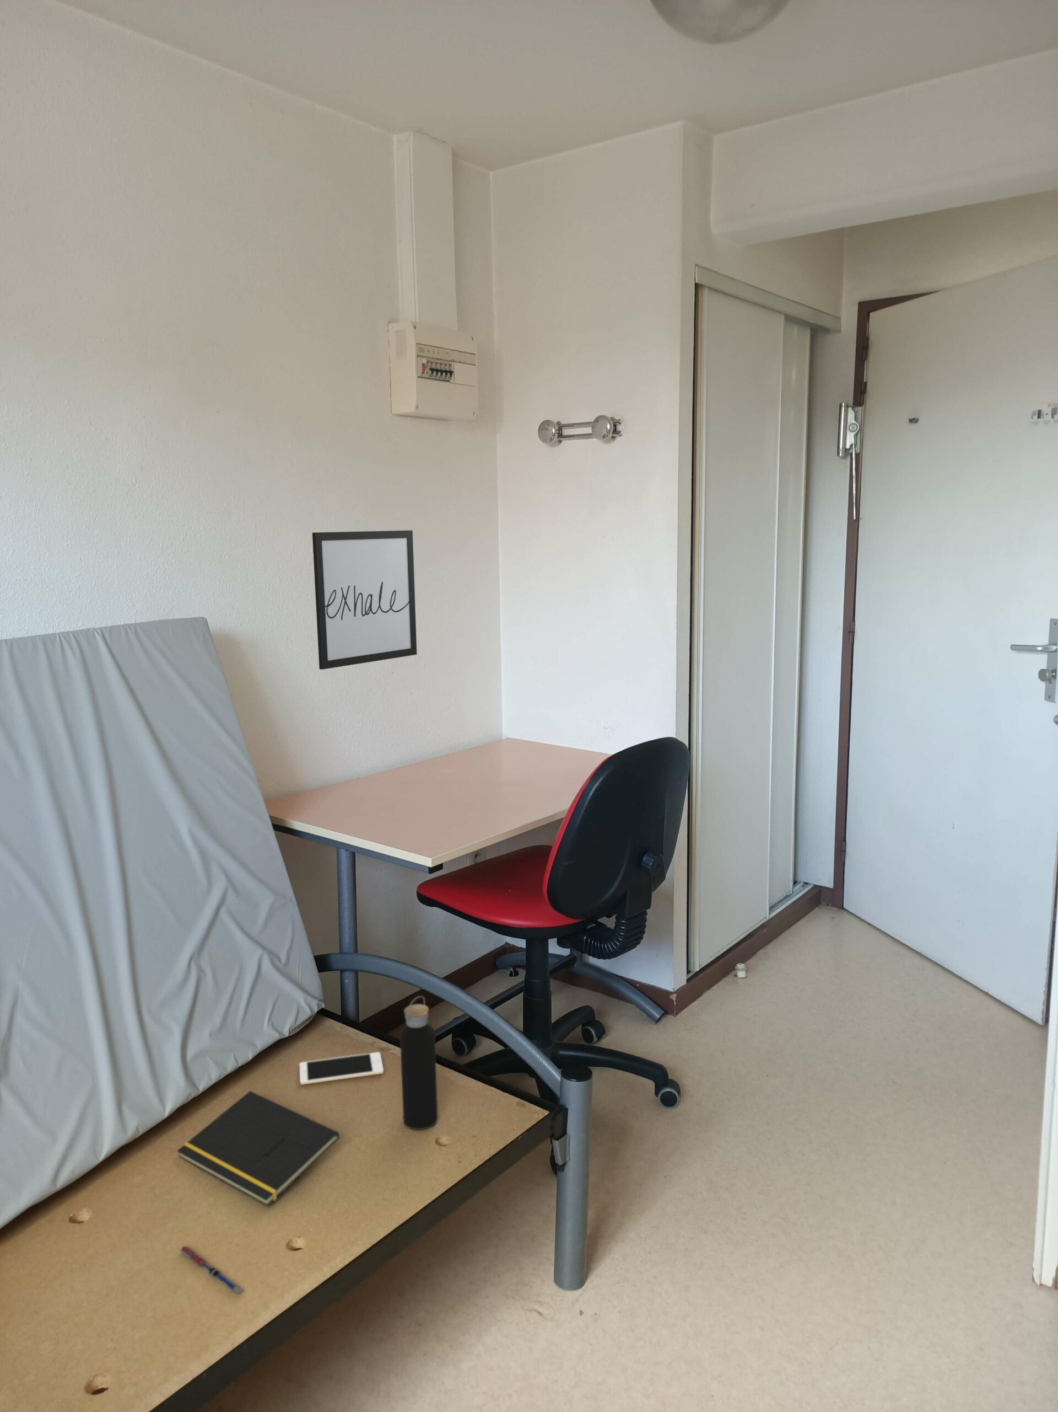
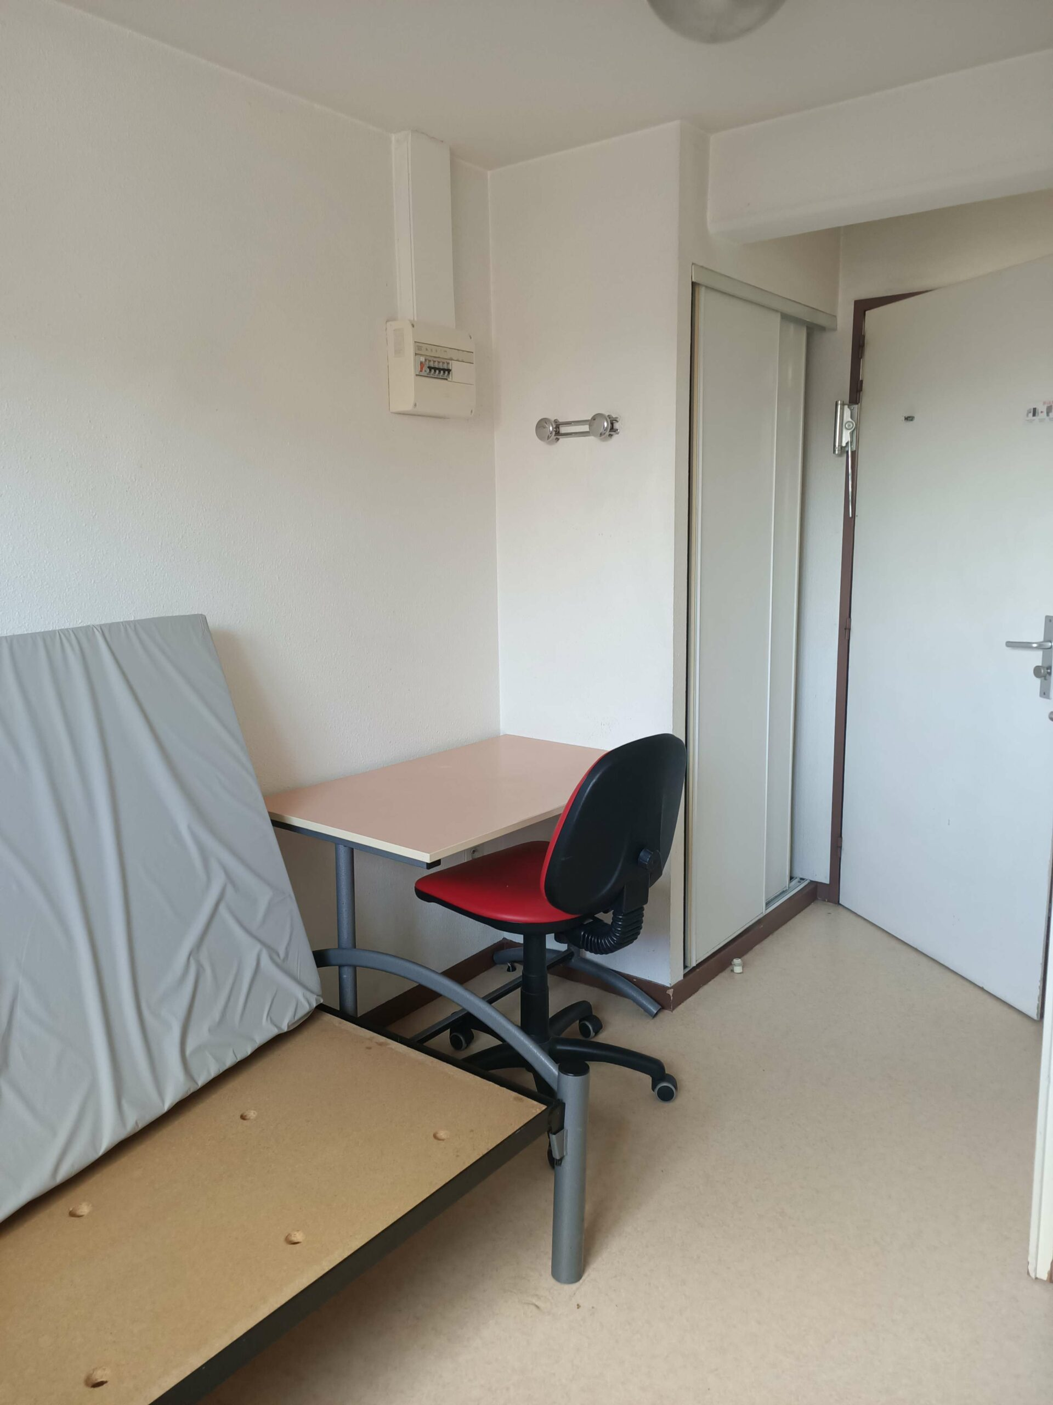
- wall art [312,530,418,670]
- water bottle [399,995,439,1130]
- notepad [177,1091,340,1206]
- cell phone [299,1052,385,1085]
- pen [179,1245,244,1296]
